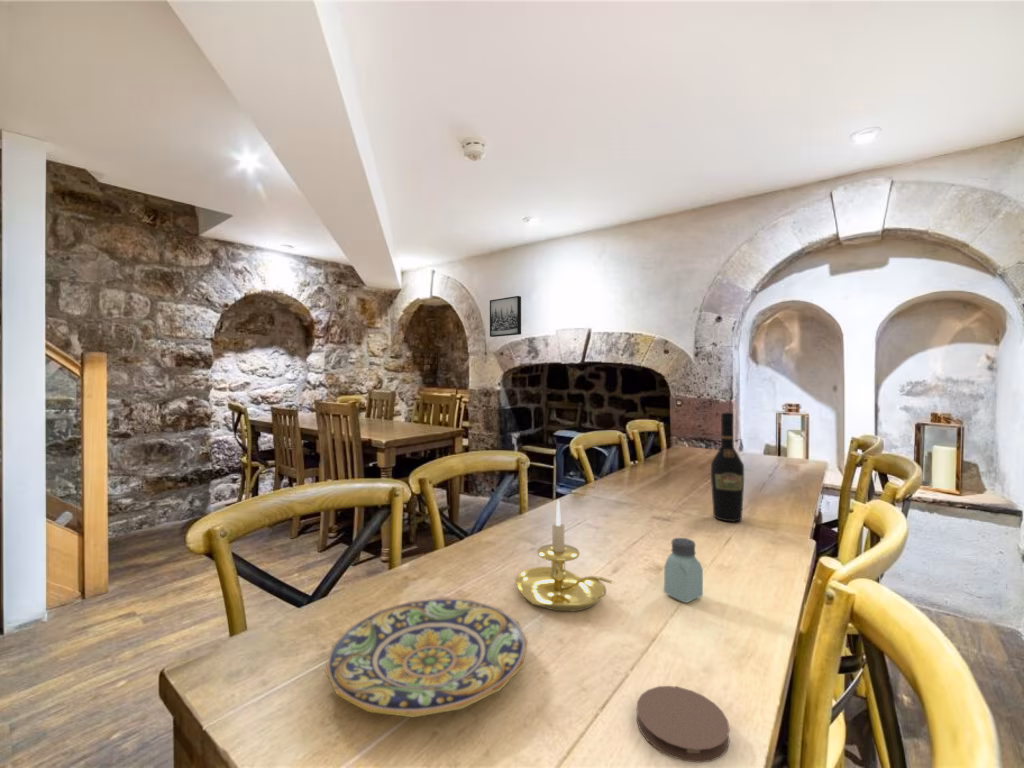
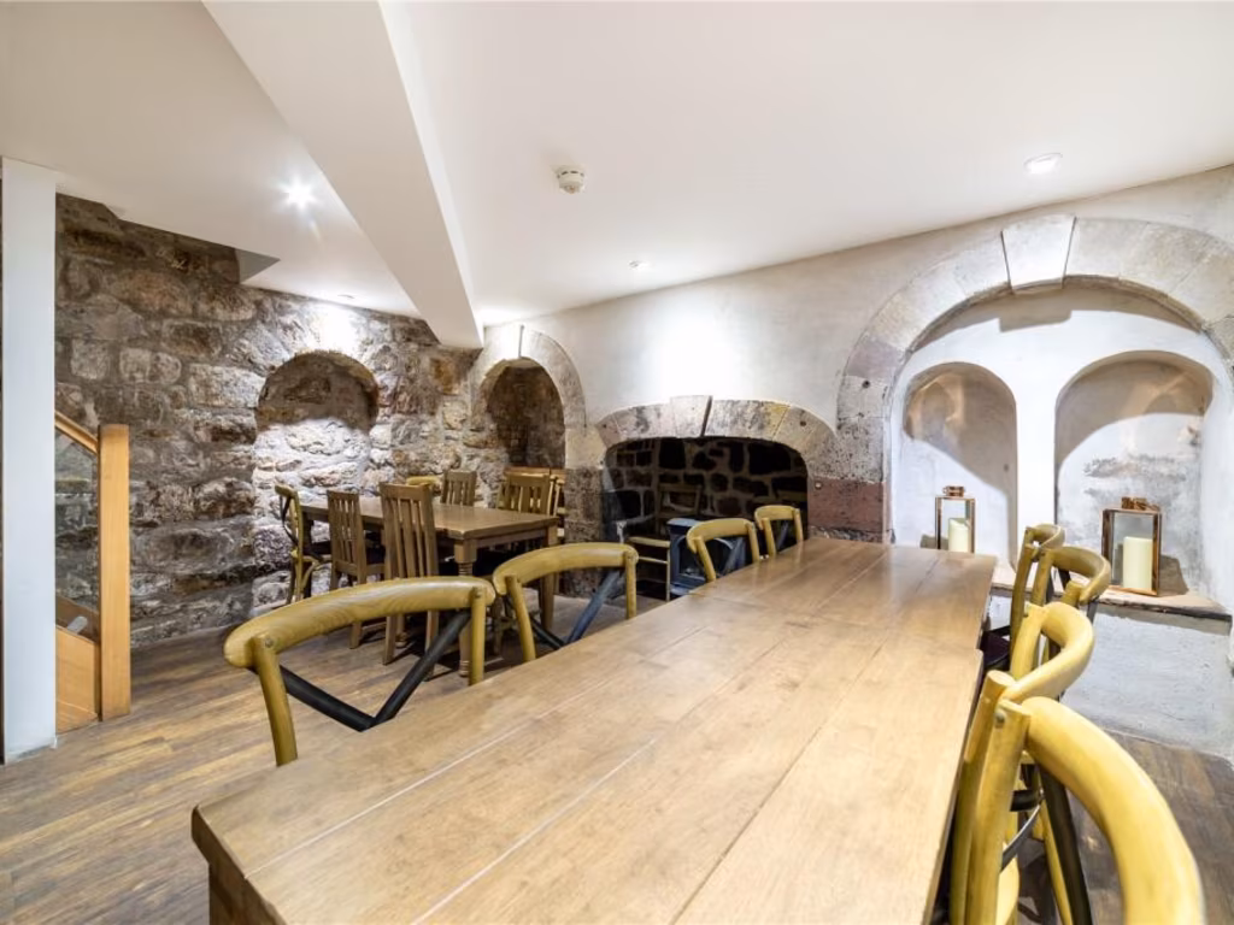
- wall art [489,295,522,338]
- saltshaker [663,537,704,604]
- plate [325,597,528,718]
- candle holder [514,499,615,612]
- wine bottle [710,412,745,523]
- coaster [636,685,731,764]
